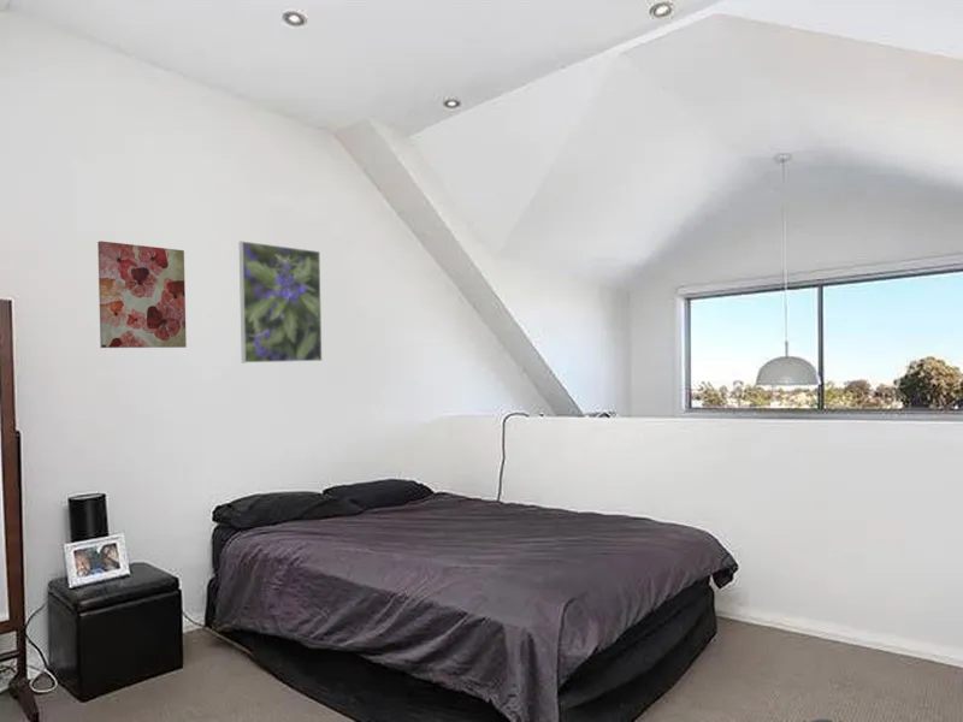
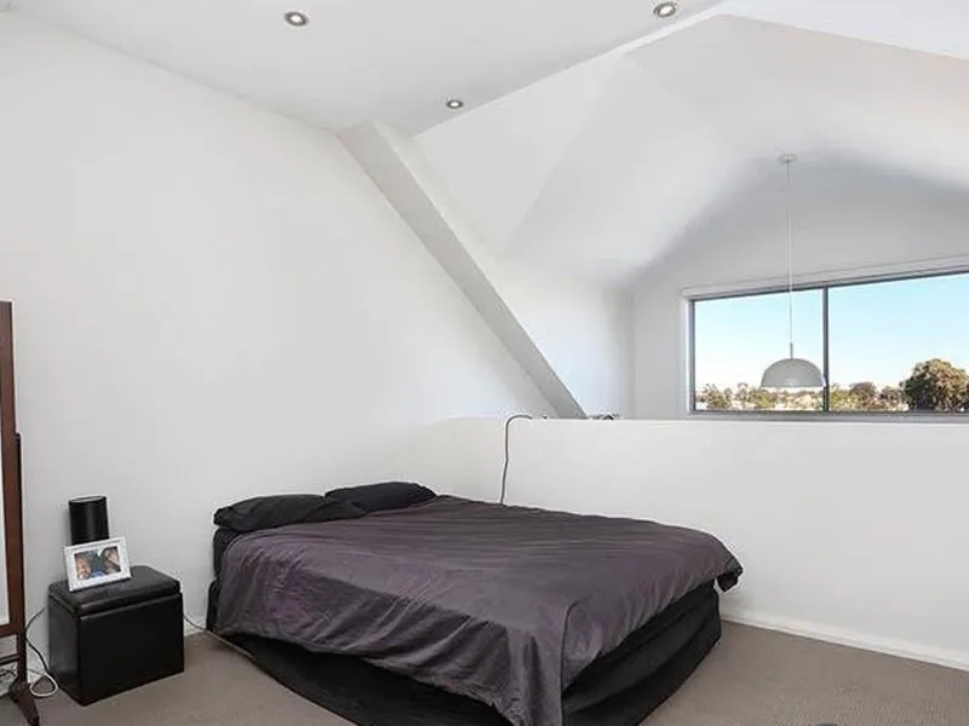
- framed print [238,239,323,363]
- wall art [96,239,188,349]
